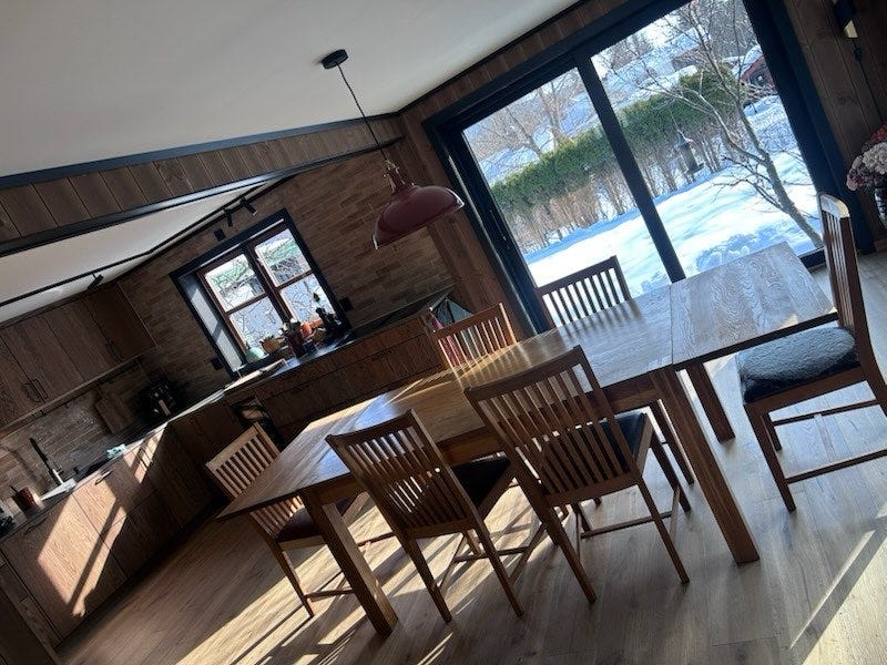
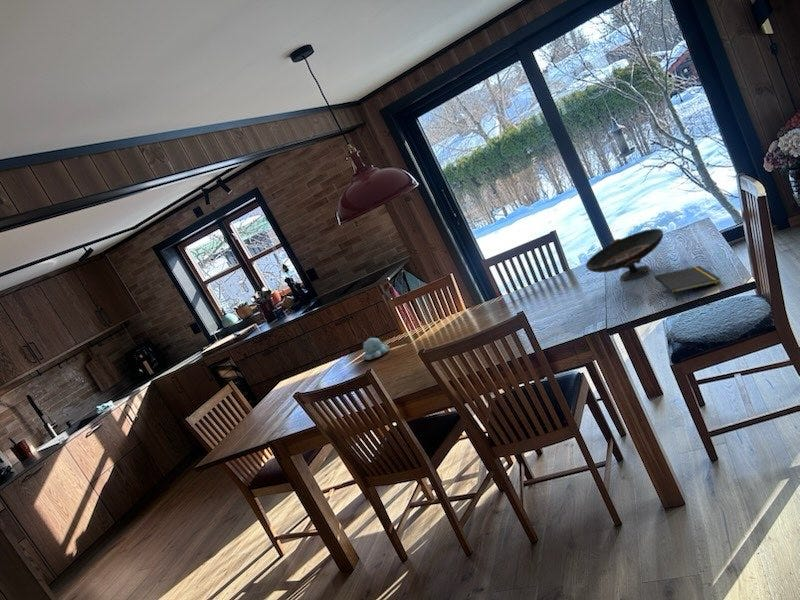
+ candle [361,337,391,361]
+ notepad [654,265,722,302]
+ decorative bowl [585,228,664,281]
